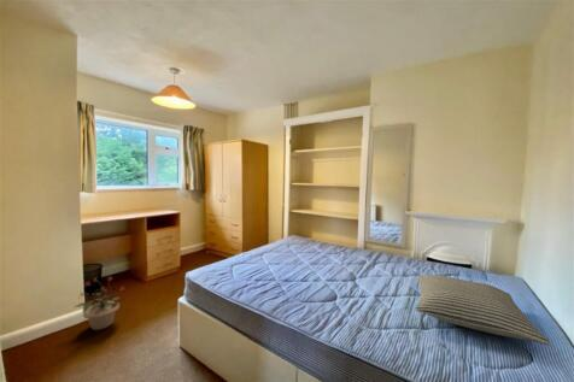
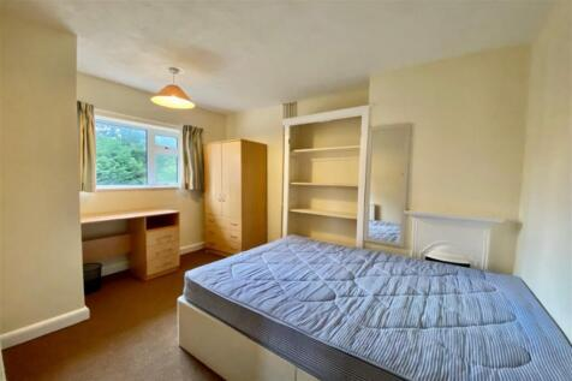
- potted plant [74,275,127,331]
- pillow [415,274,551,346]
